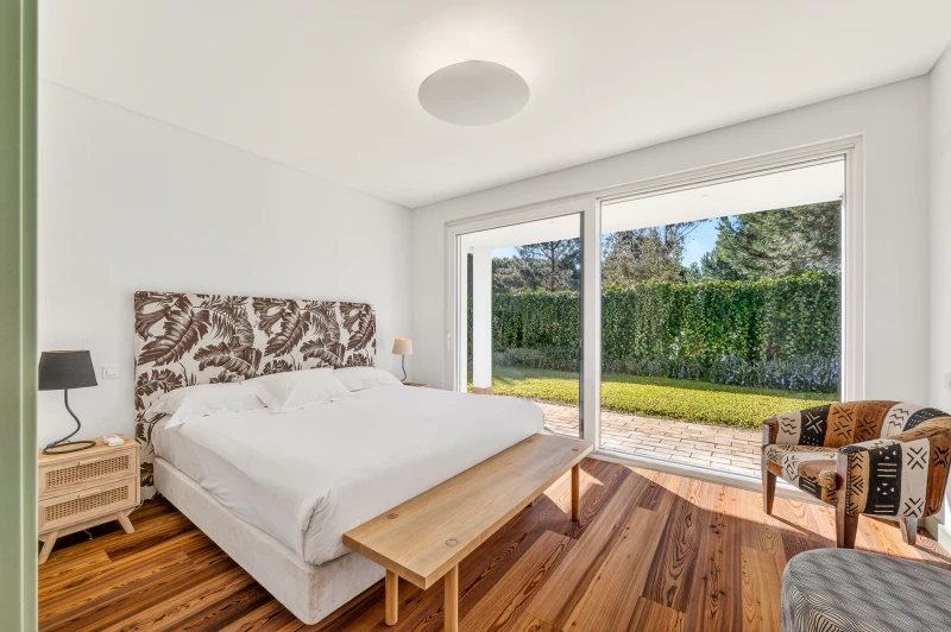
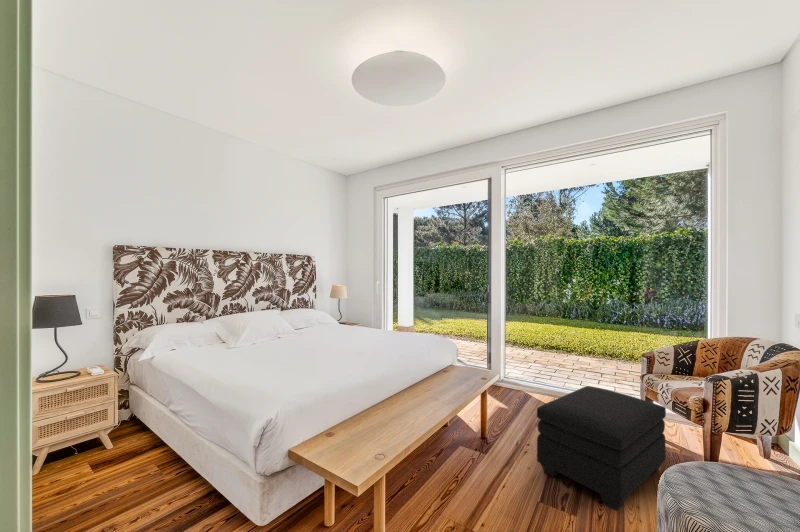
+ ottoman [536,385,667,512]
